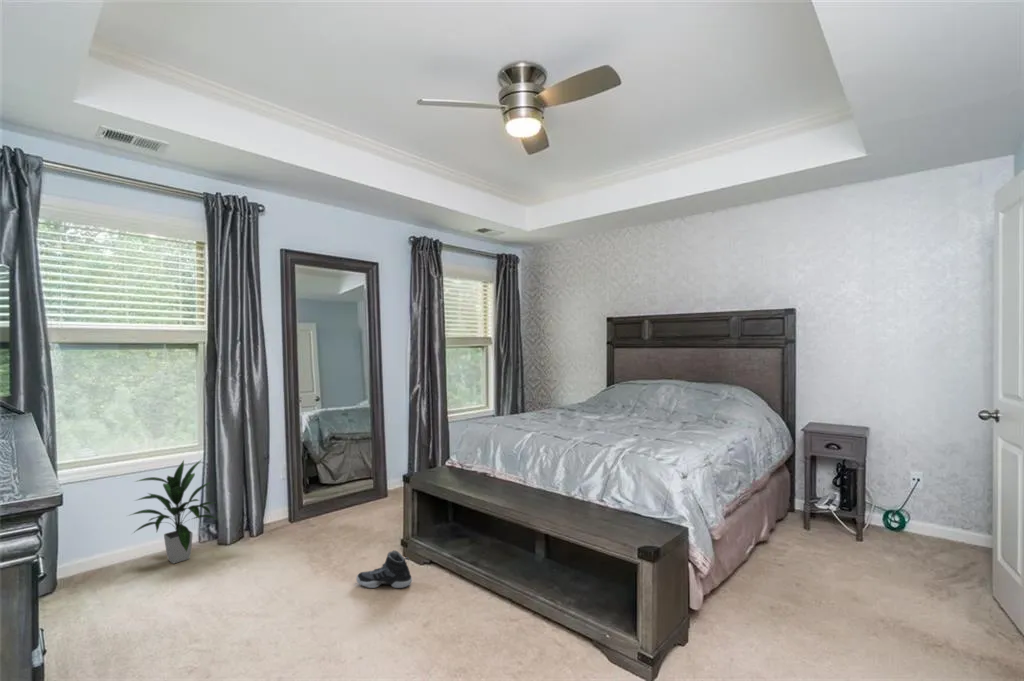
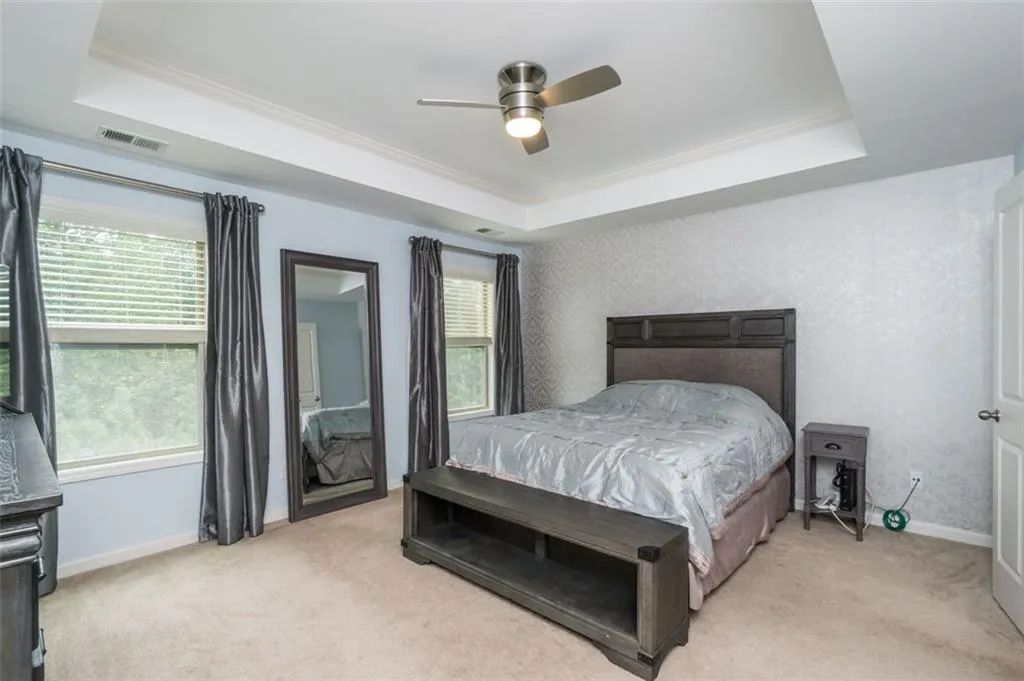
- indoor plant [127,457,218,565]
- sneaker [355,549,413,589]
